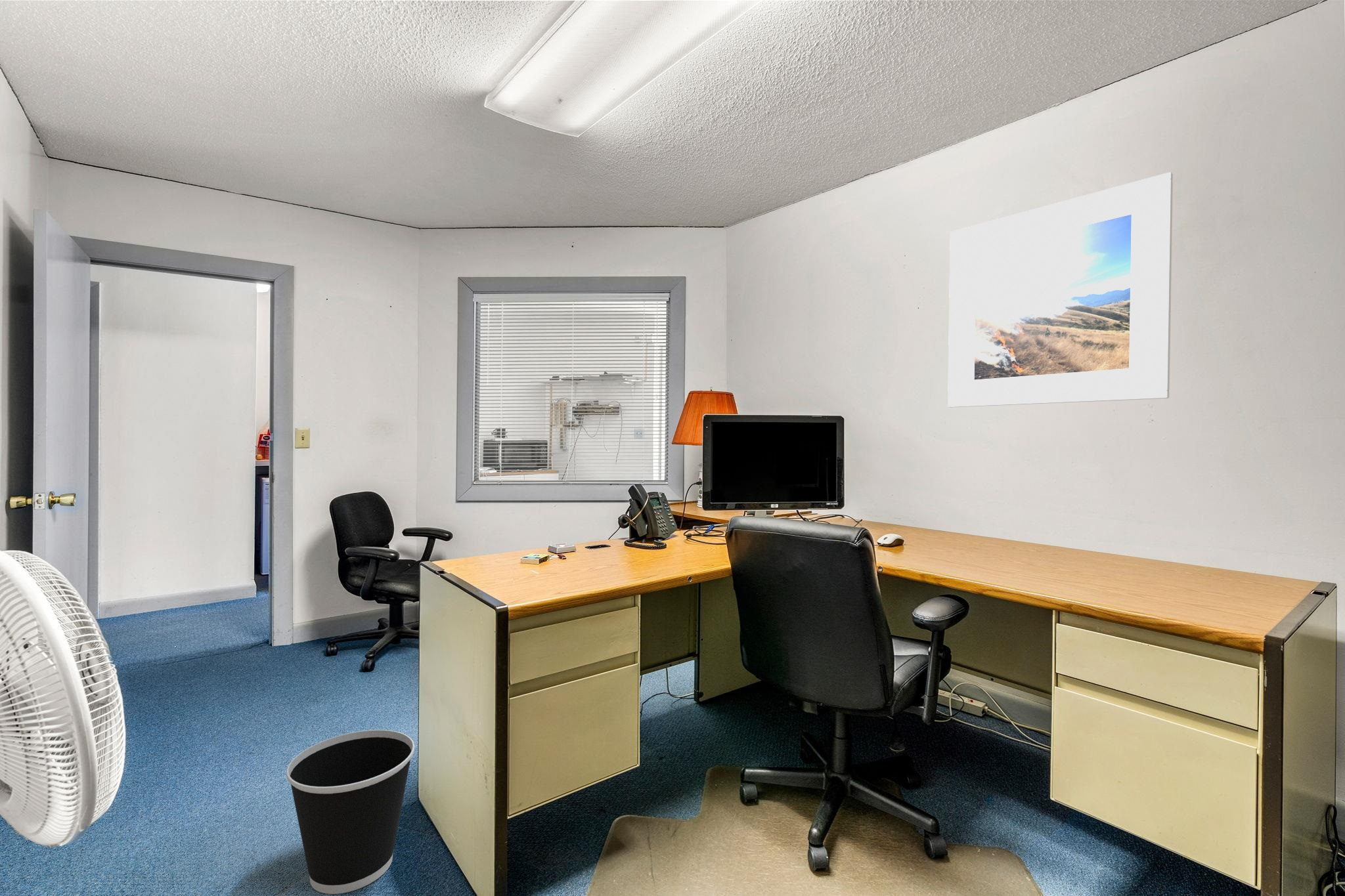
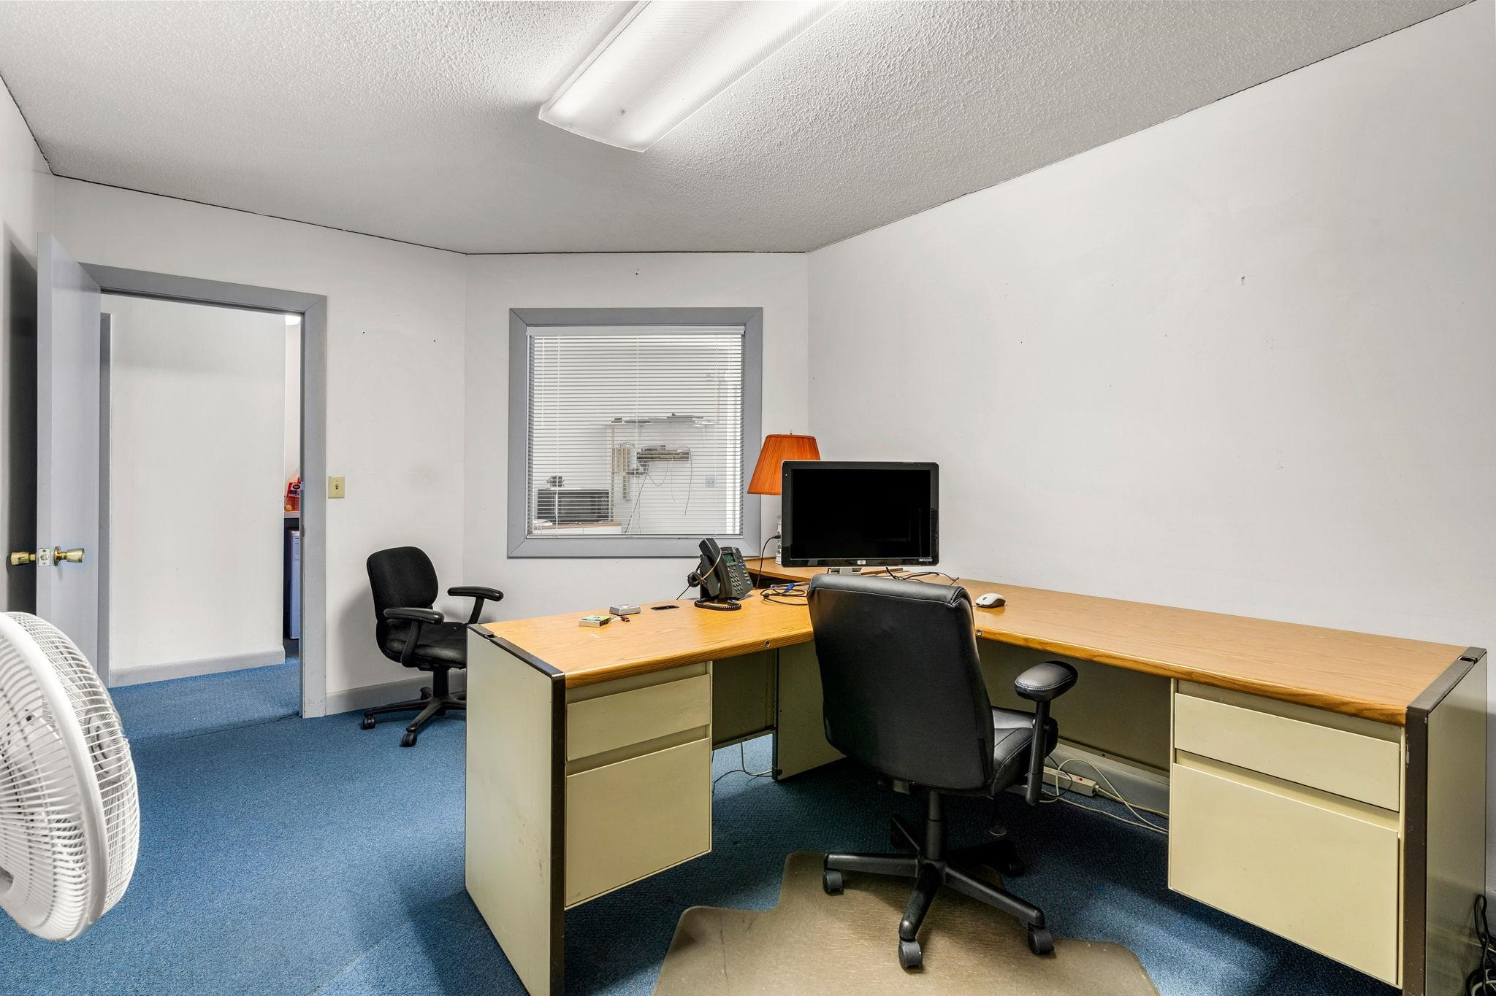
- wastebasket [286,729,415,895]
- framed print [947,171,1174,408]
